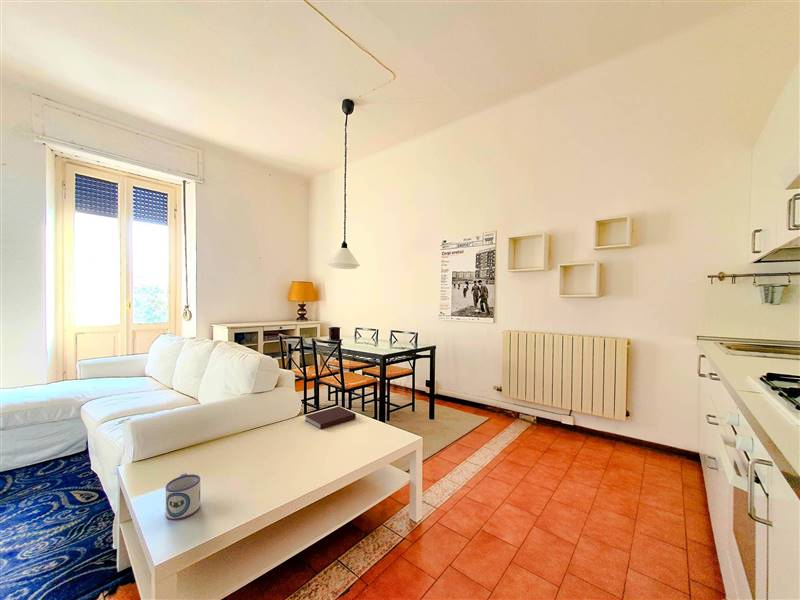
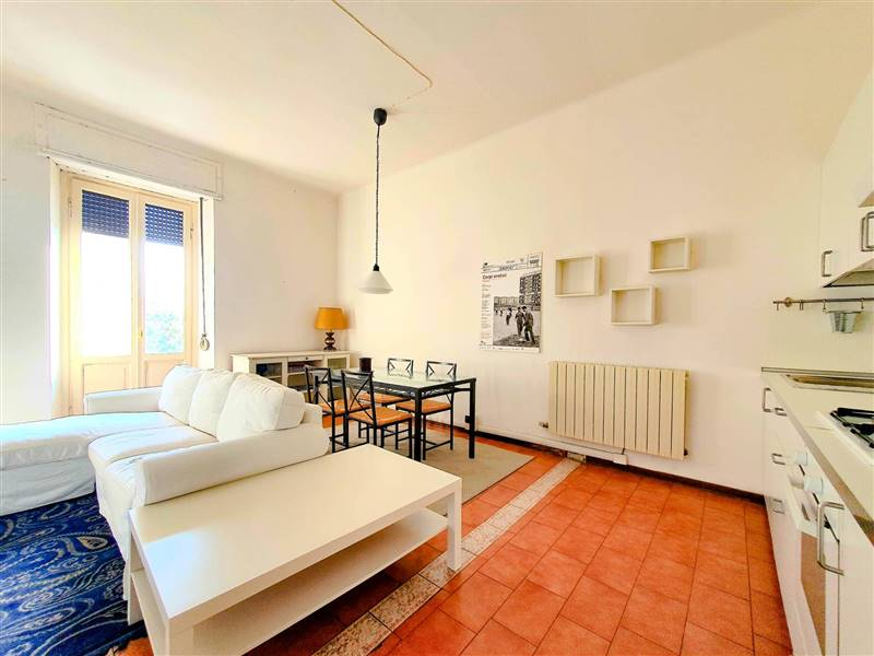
- notebook [304,405,357,430]
- mug [165,473,201,521]
